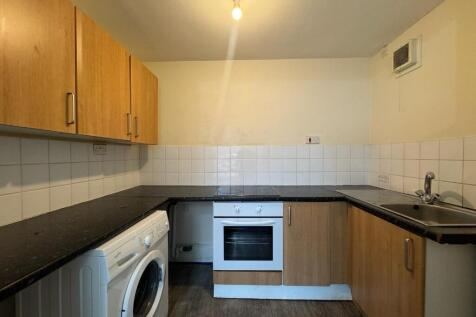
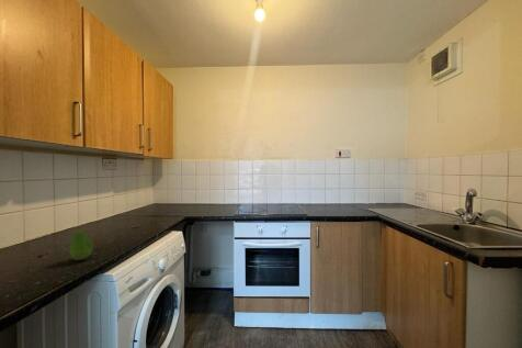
+ fruit [68,229,94,261]
